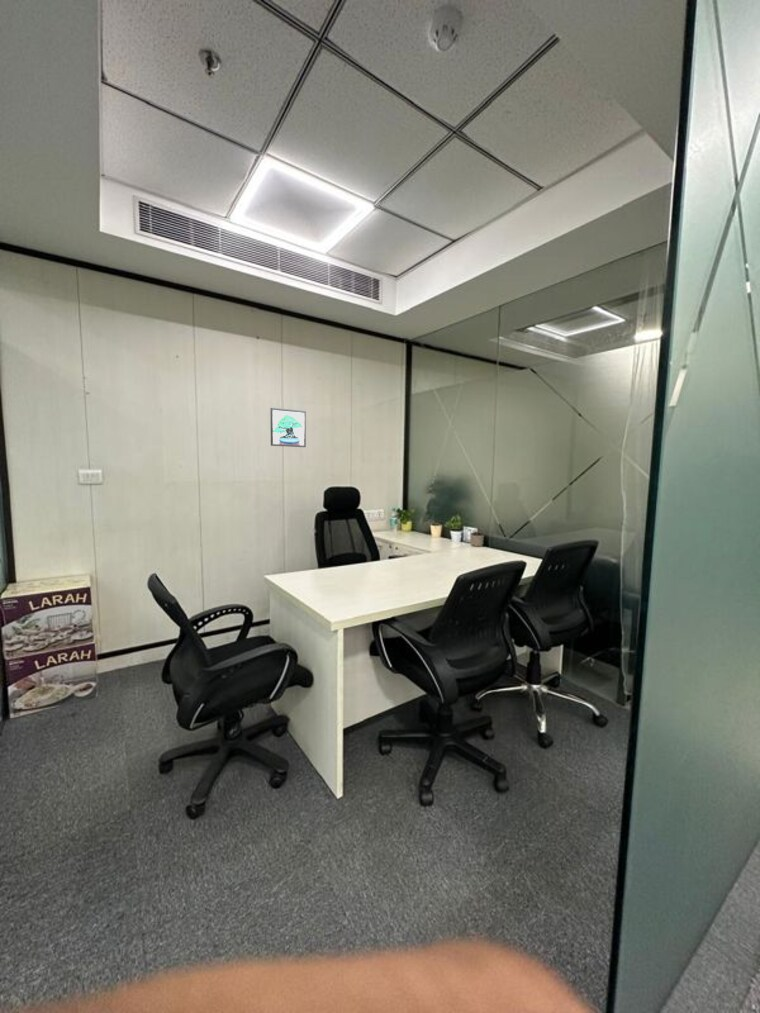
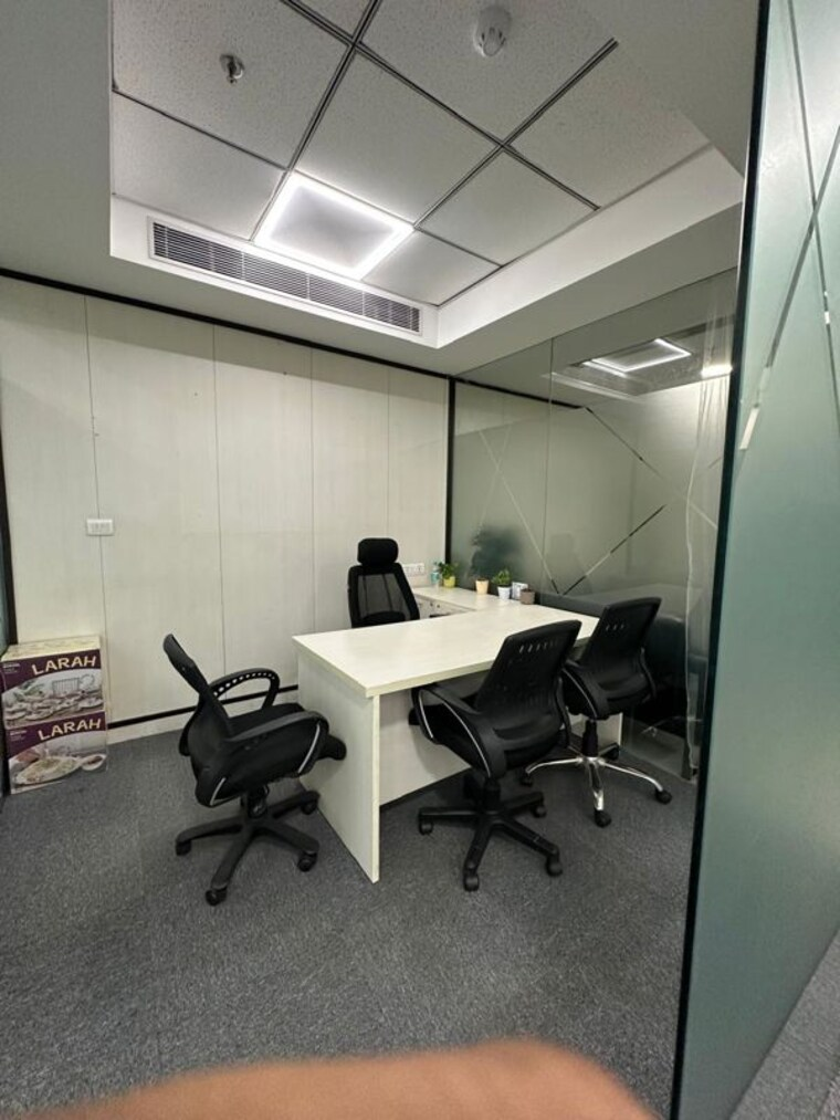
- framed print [270,407,307,448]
